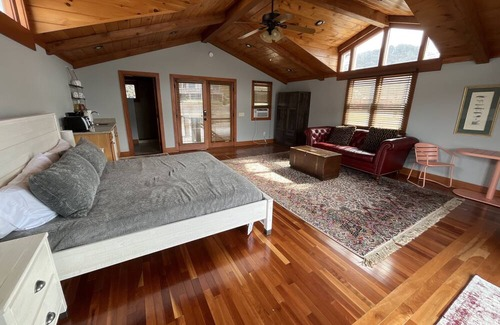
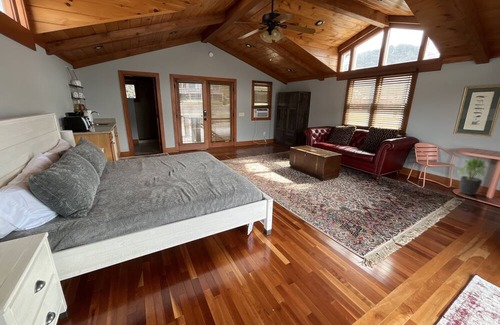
+ potted plant [458,156,490,196]
